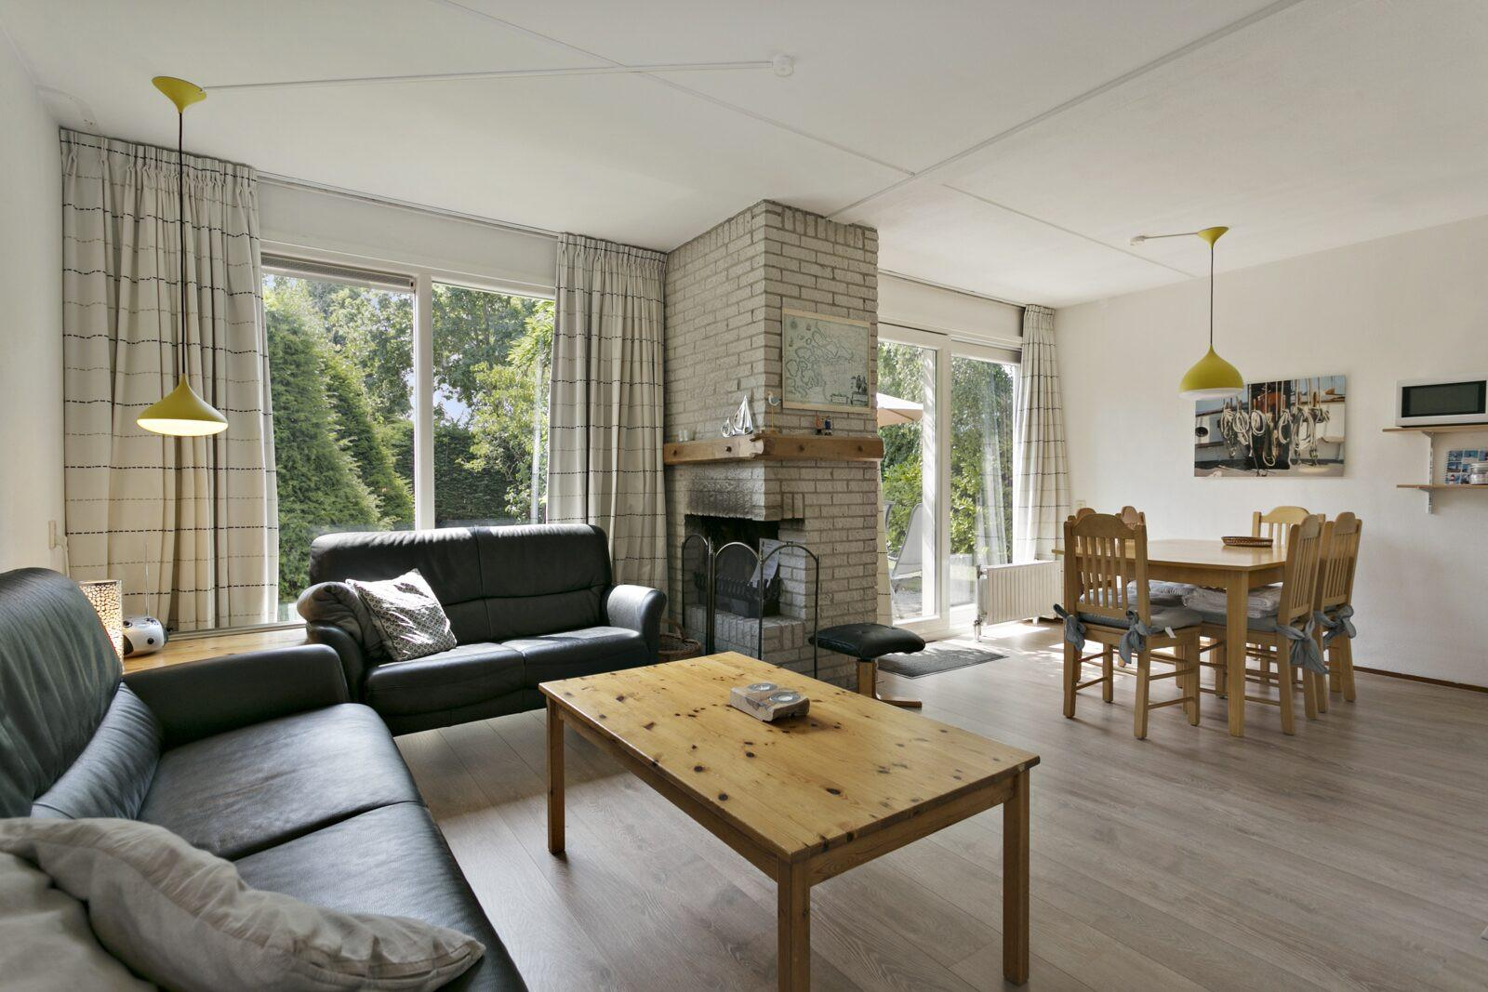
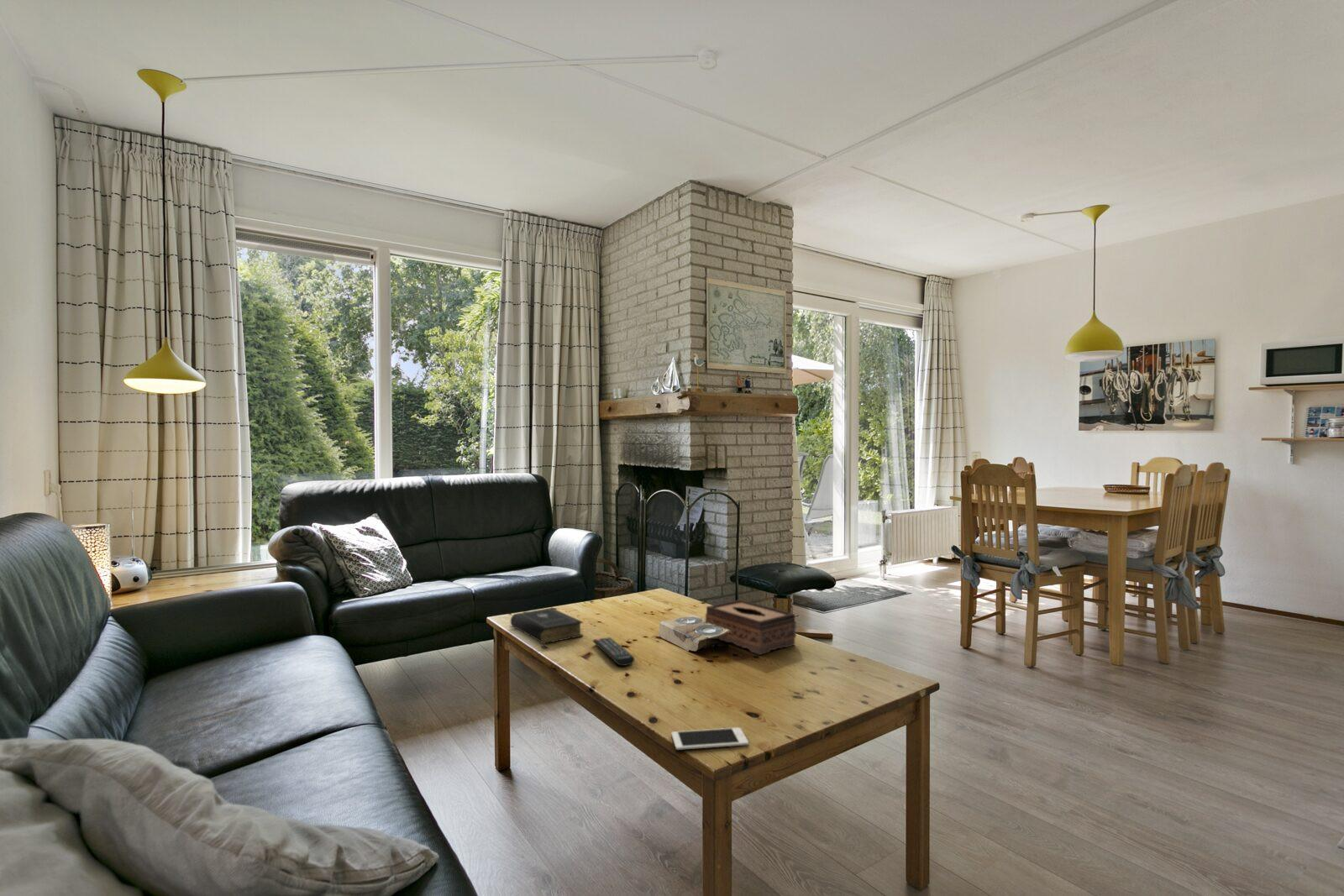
+ book [510,607,584,645]
+ remote control [592,637,635,667]
+ tissue box [705,599,797,656]
+ cell phone [671,726,749,751]
